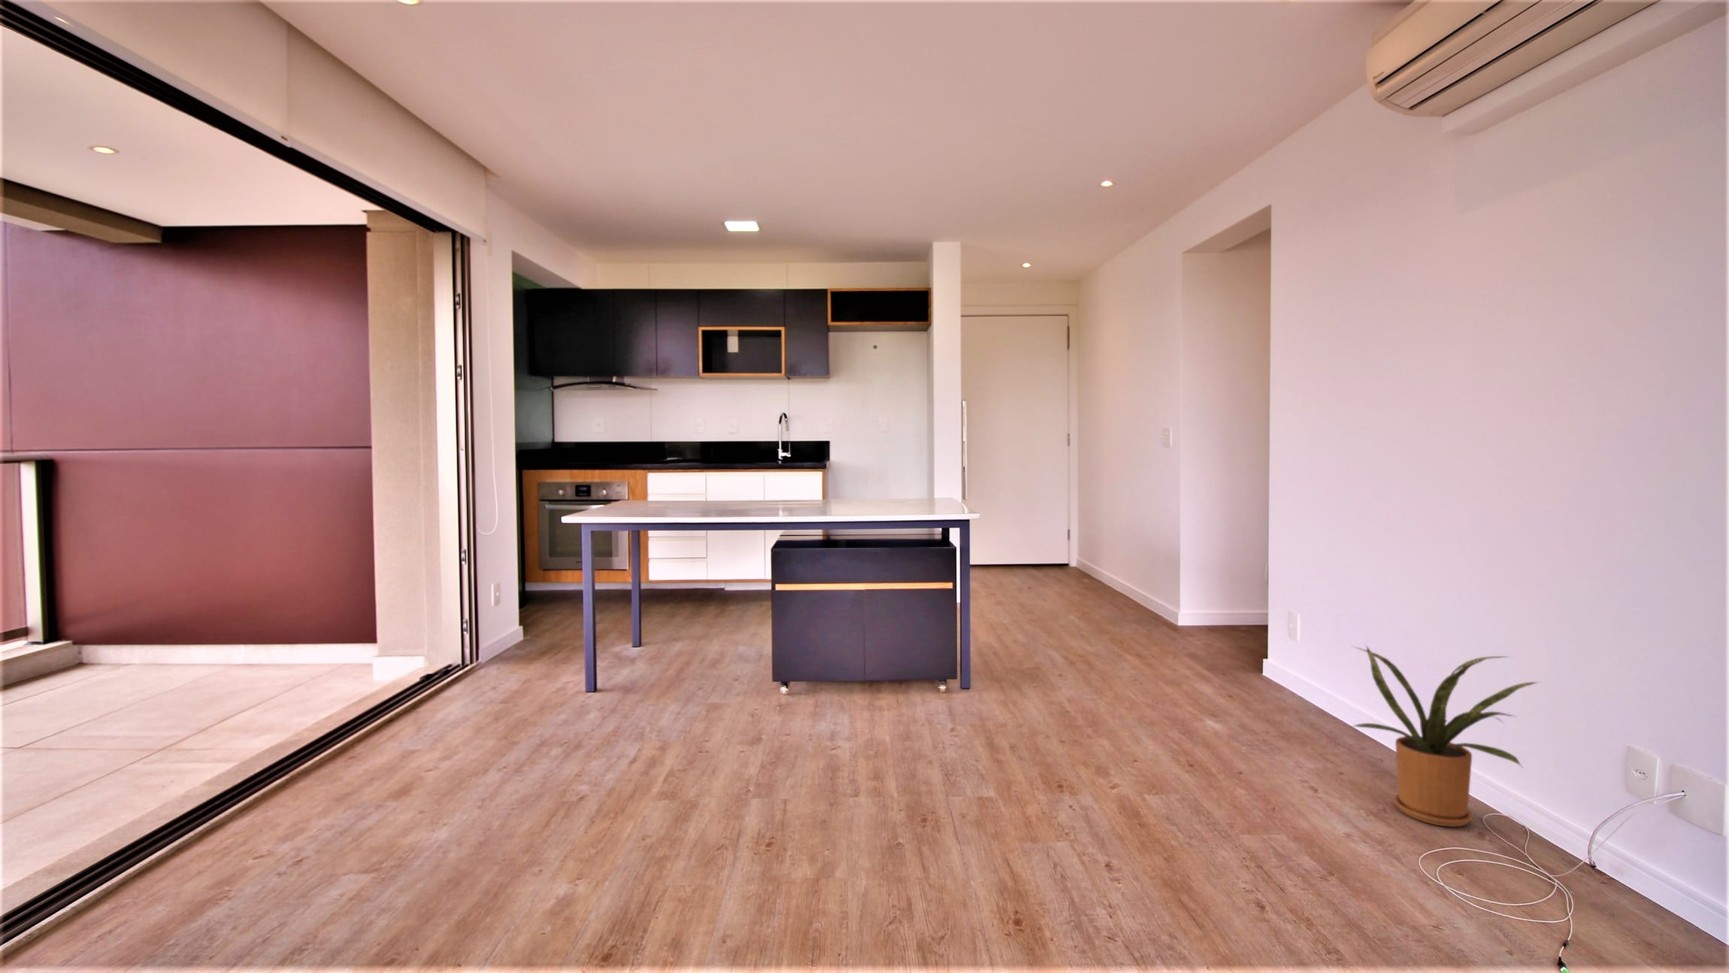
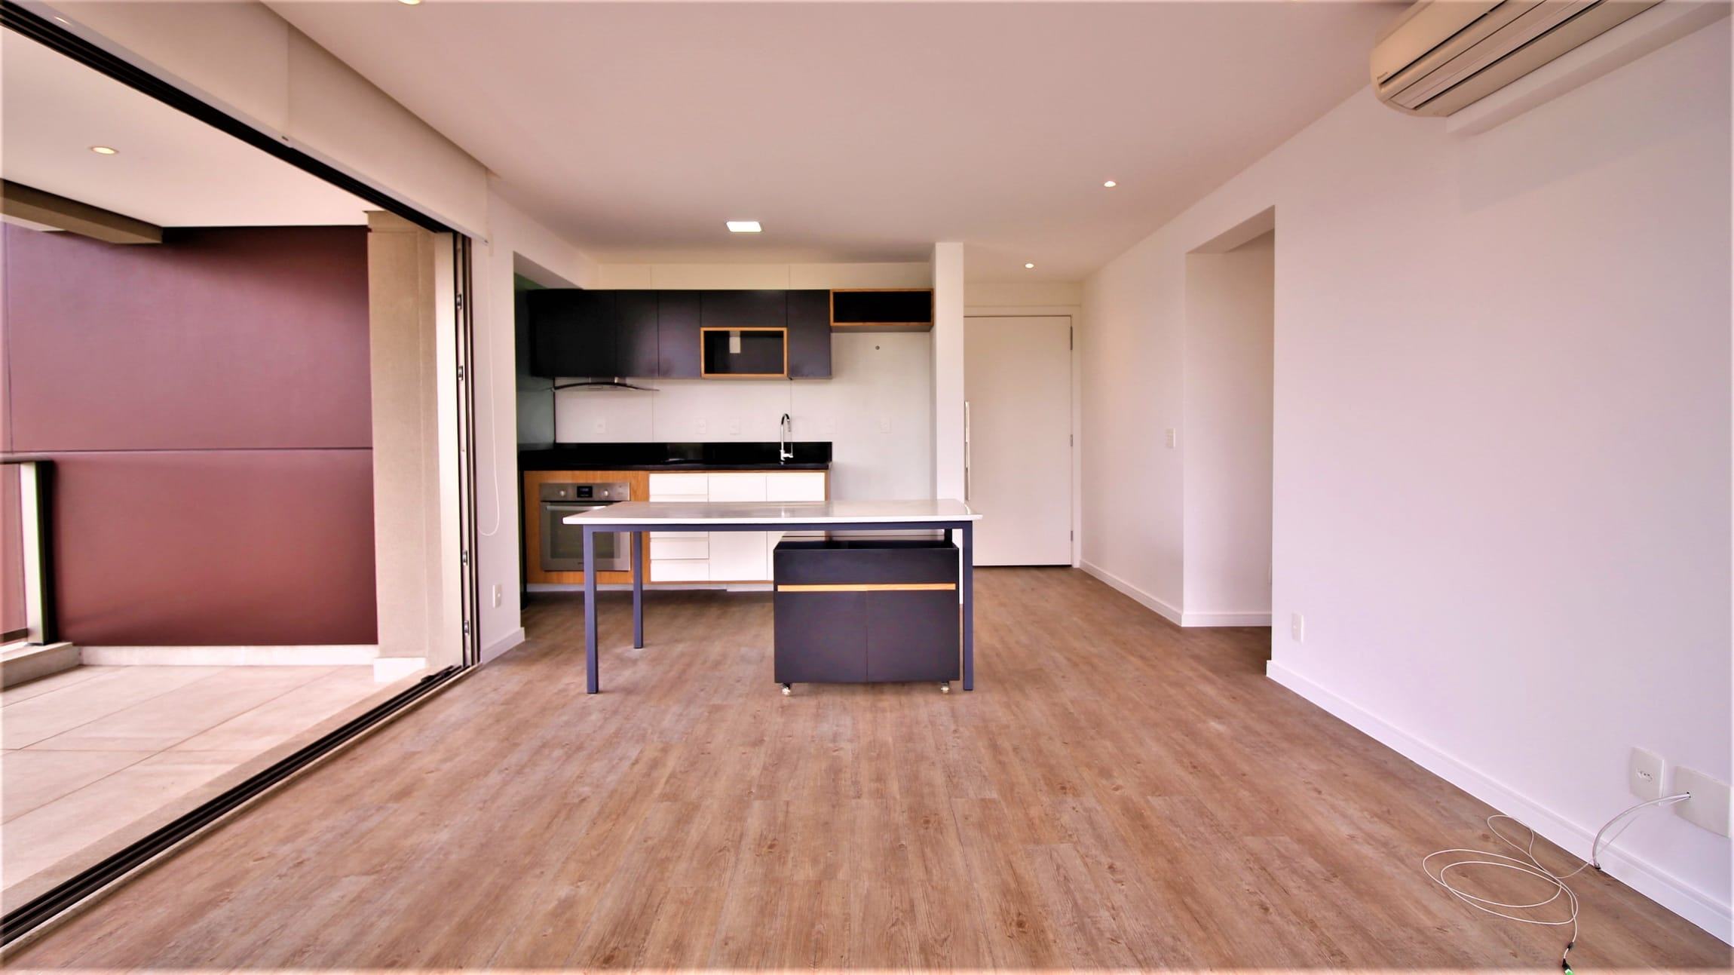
- house plant [1351,644,1540,828]
